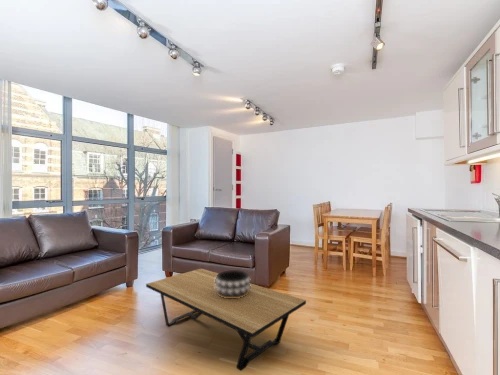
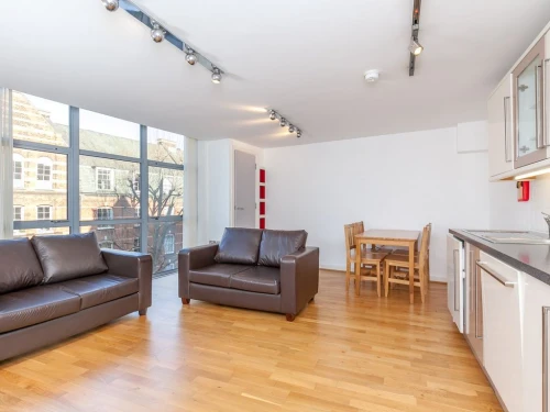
- coffee table [145,267,307,372]
- decorative bowl [215,269,252,298]
